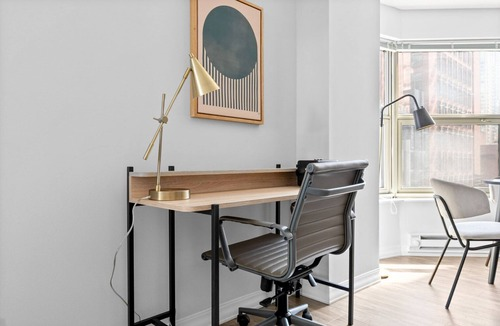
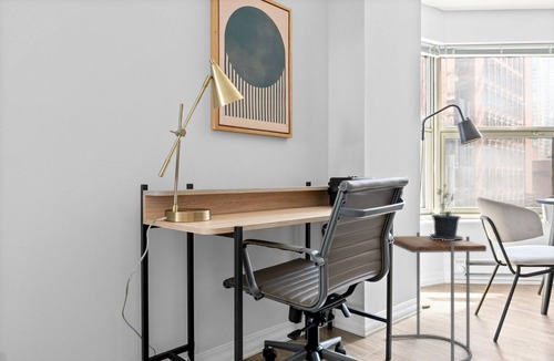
+ side table [390,231,488,361]
+ potted plant [429,183,464,240]
